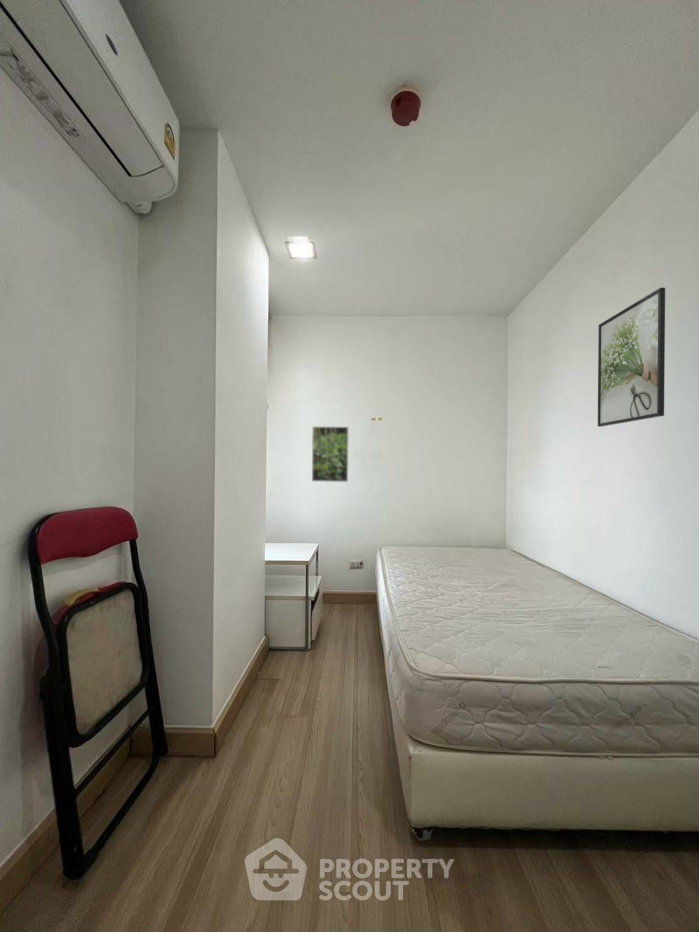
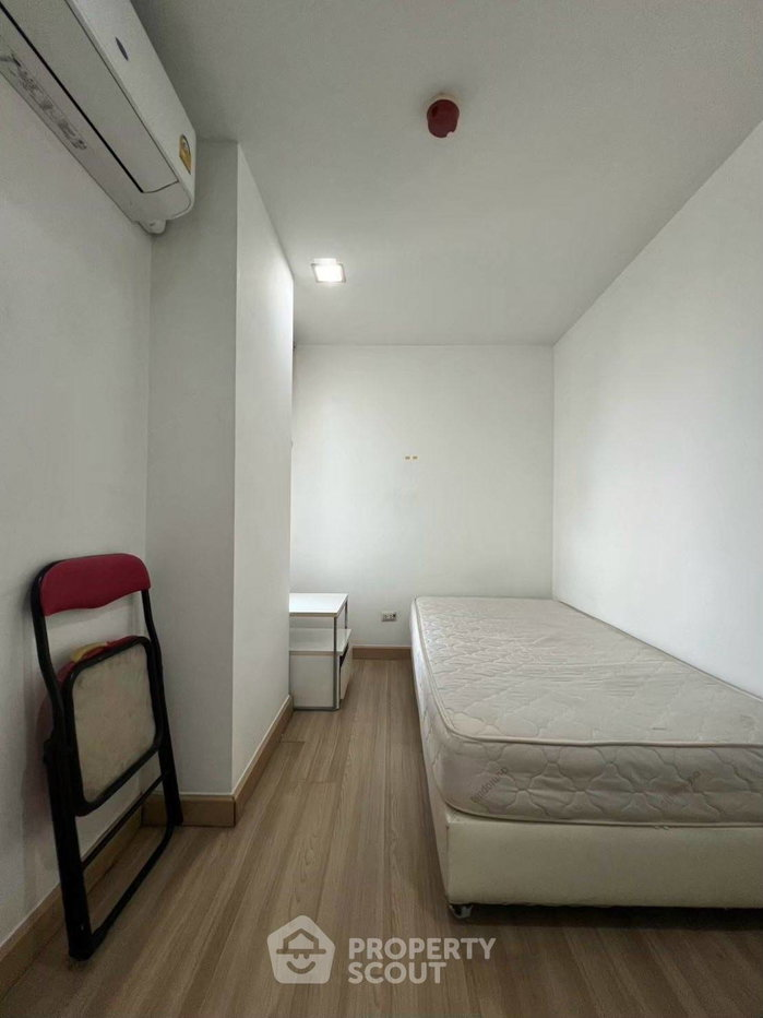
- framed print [597,287,666,428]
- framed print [311,426,349,483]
